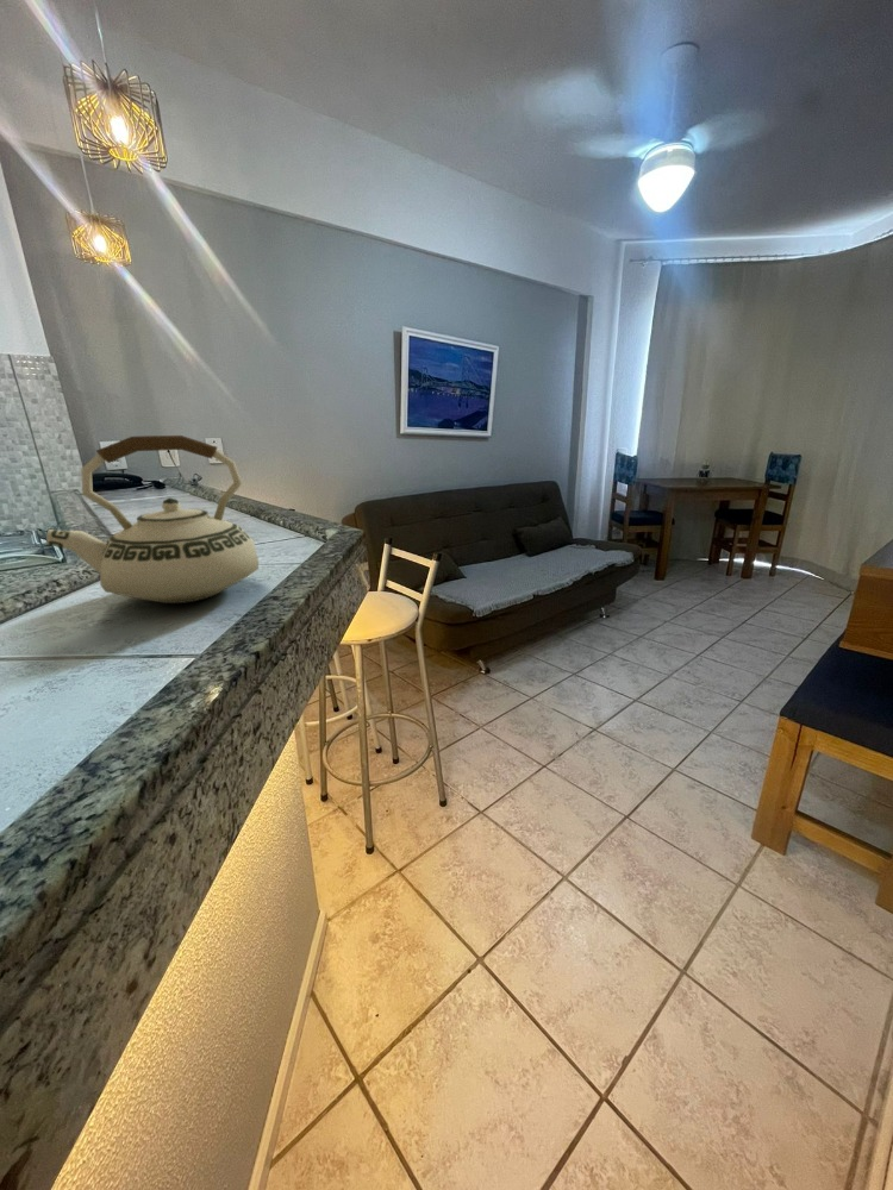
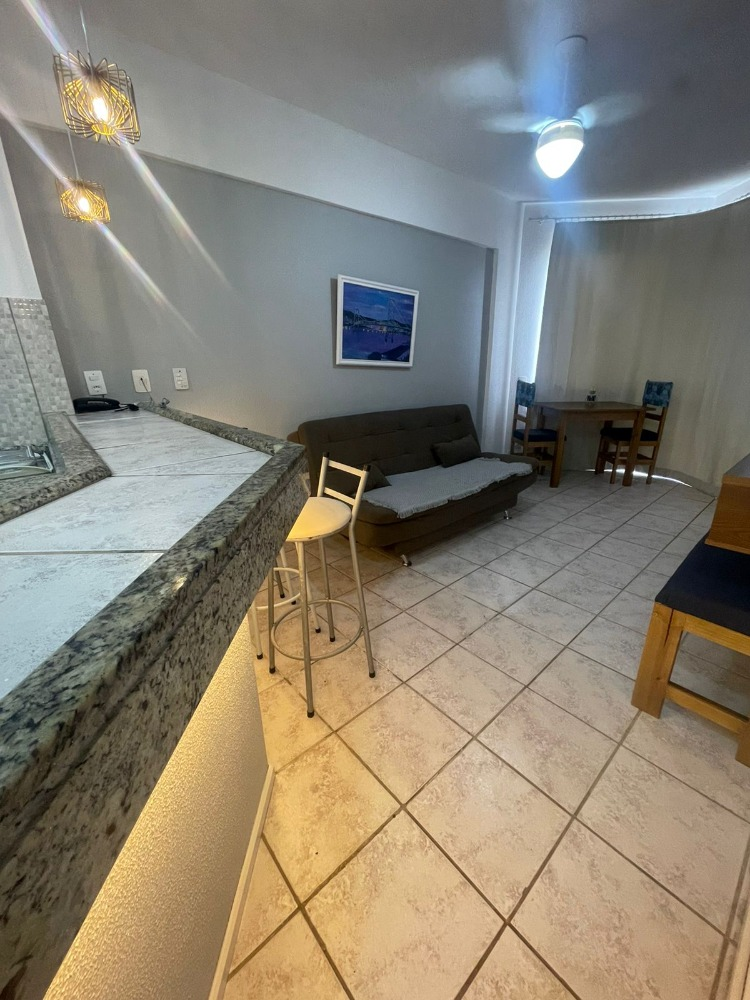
- teakettle [45,434,260,605]
